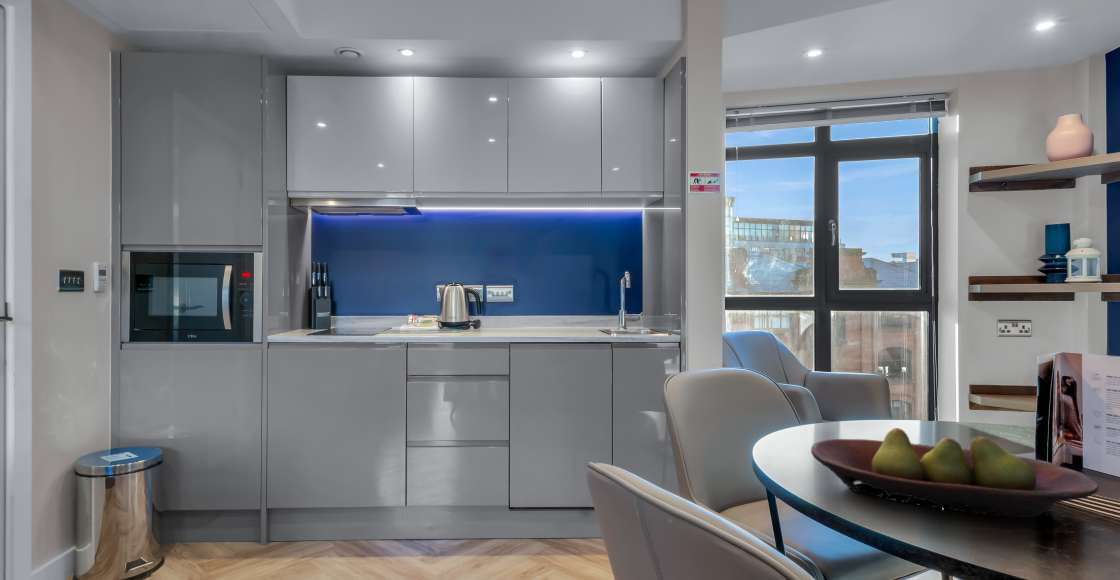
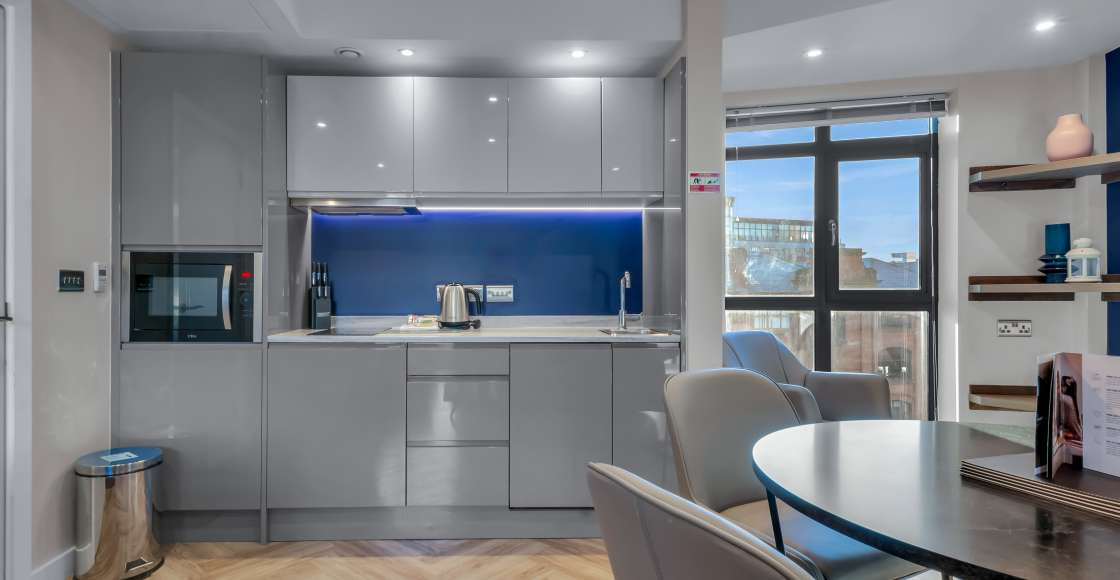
- fruit bowl [810,427,1100,519]
